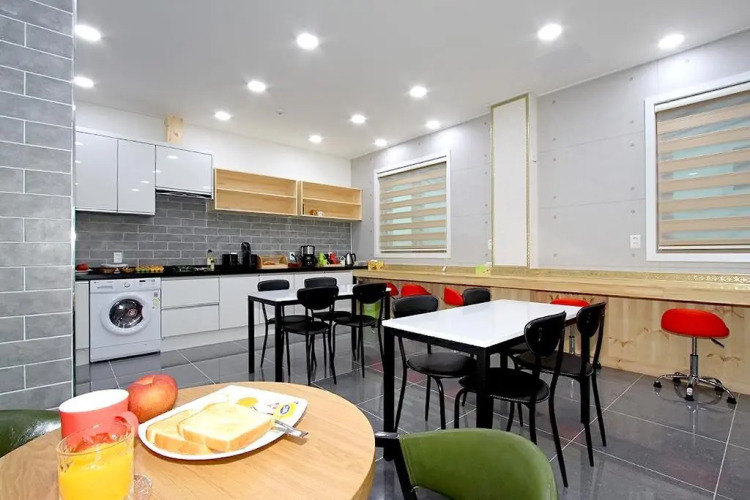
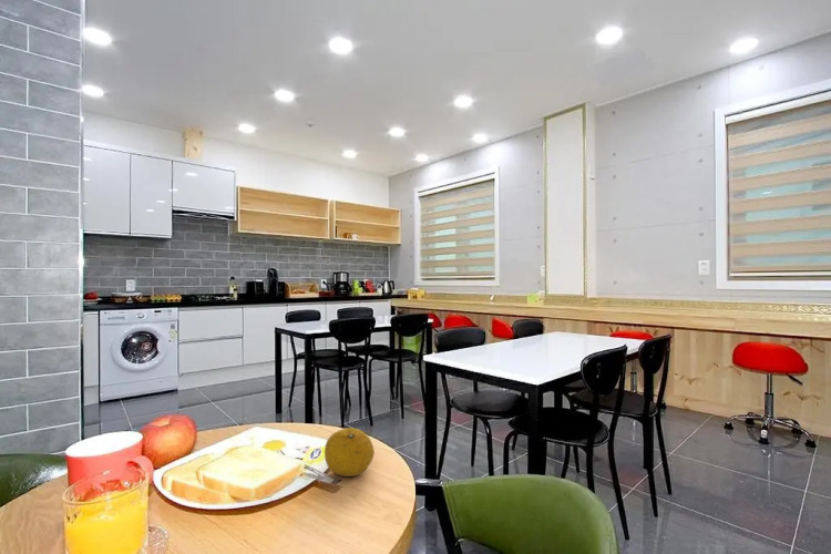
+ fruit [324,427,376,478]
